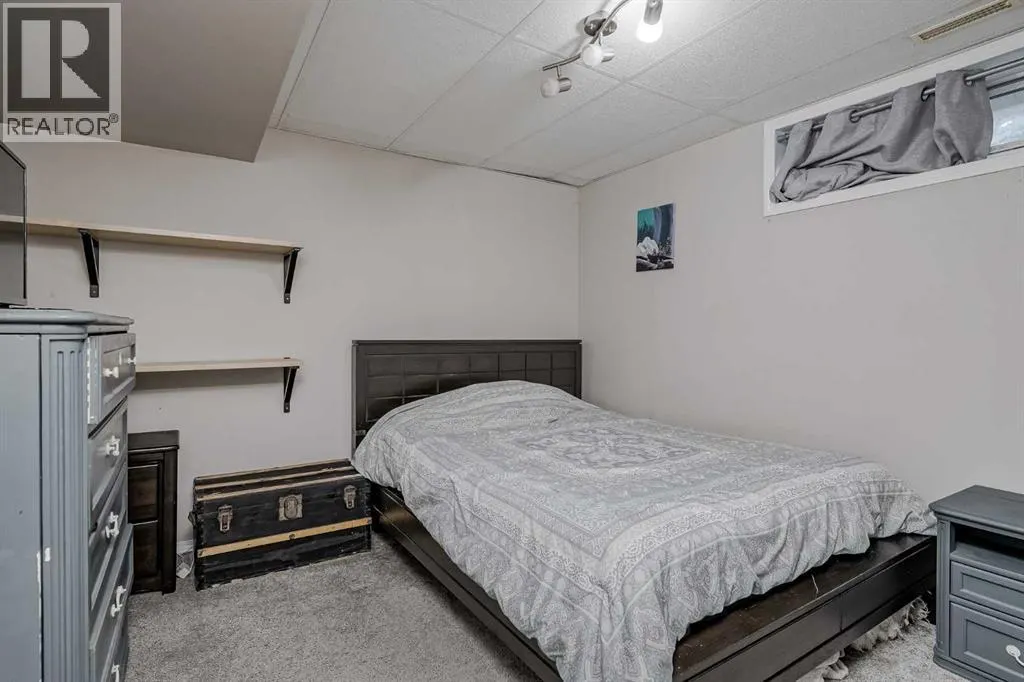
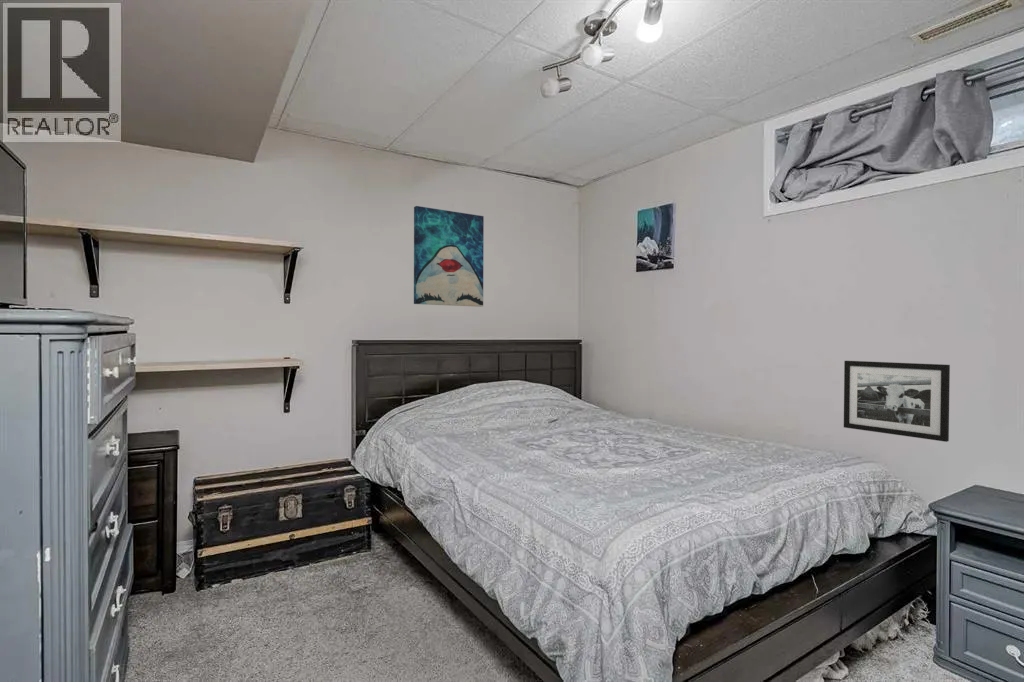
+ picture frame [843,360,951,443]
+ wall art [413,205,485,308]
